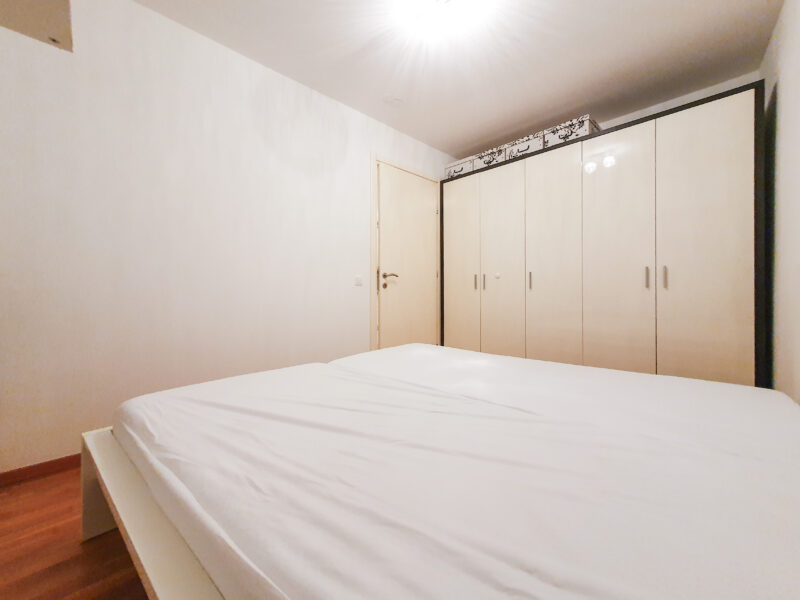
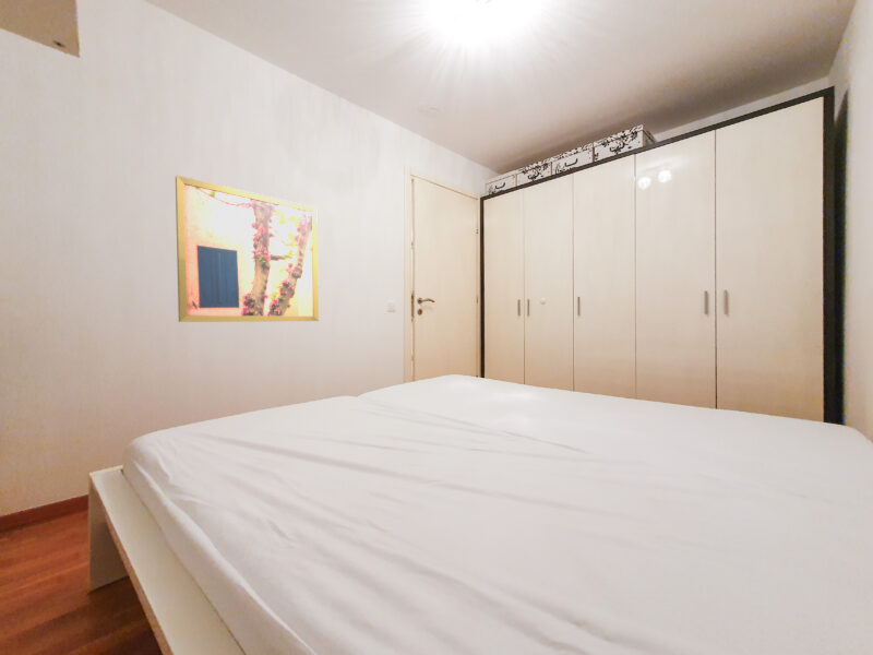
+ wall art [175,175,320,323]
